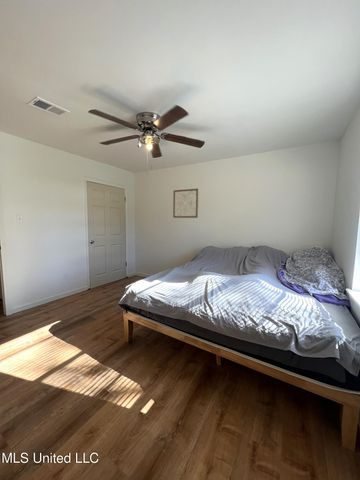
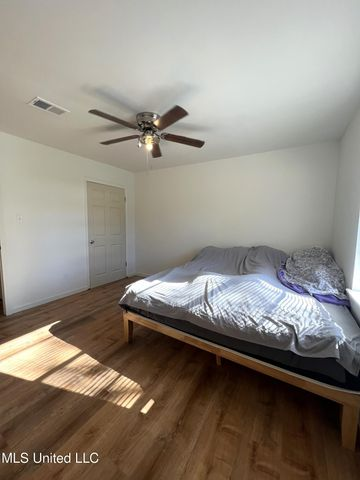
- wall art [172,188,199,219]
